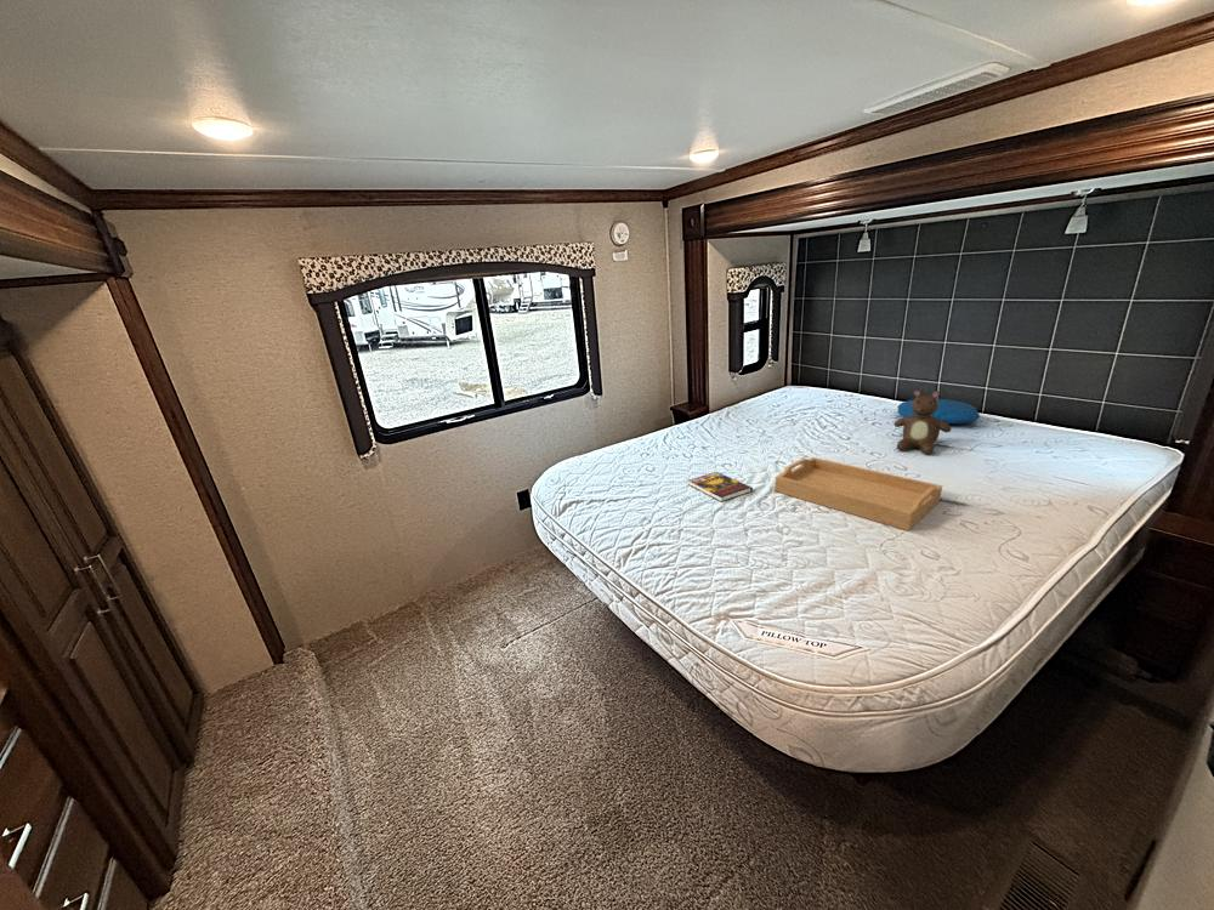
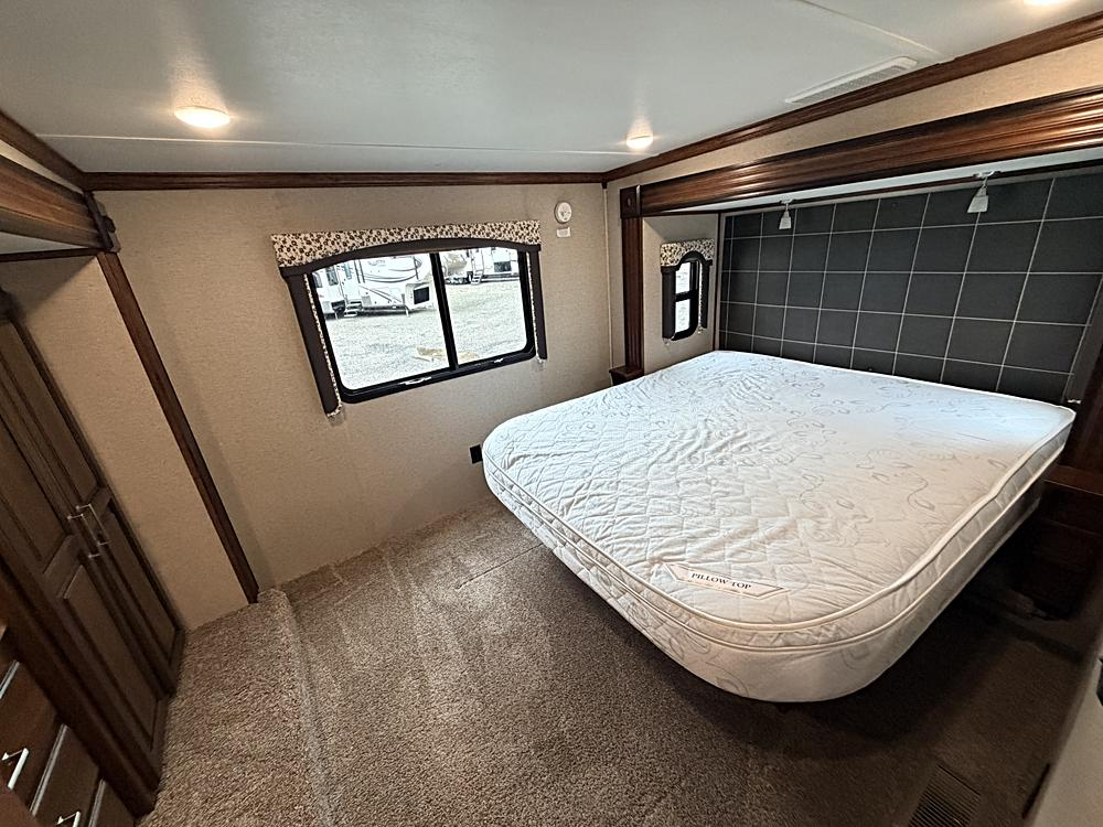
- pillow [896,398,981,425]
- book [687,471,754,502]
- teddy bear [894,389,952,455]
- serving tray [773,456,943,531]
